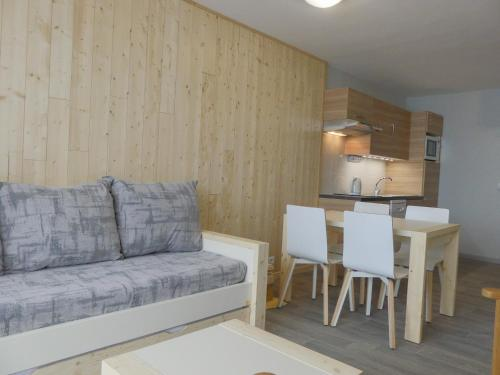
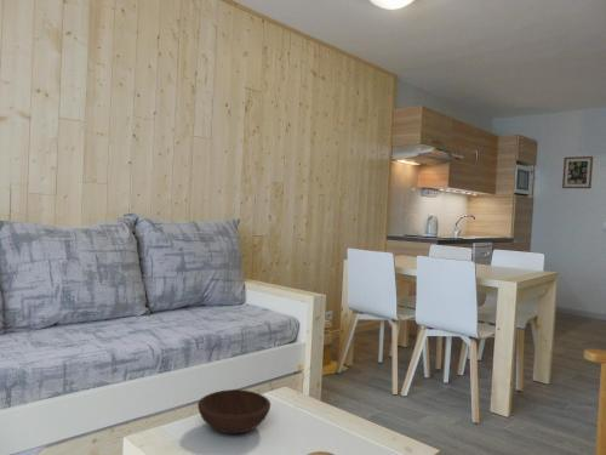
+ bowl [196,388,271,434]
+ wall art [561,155,594,189]
